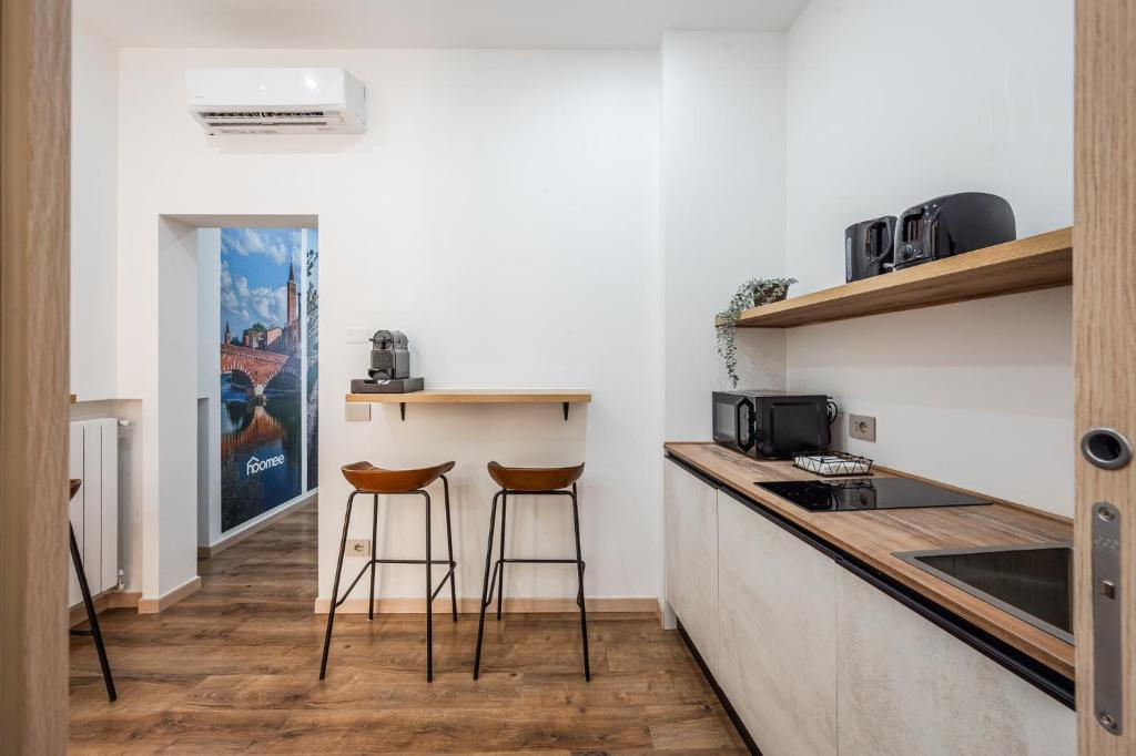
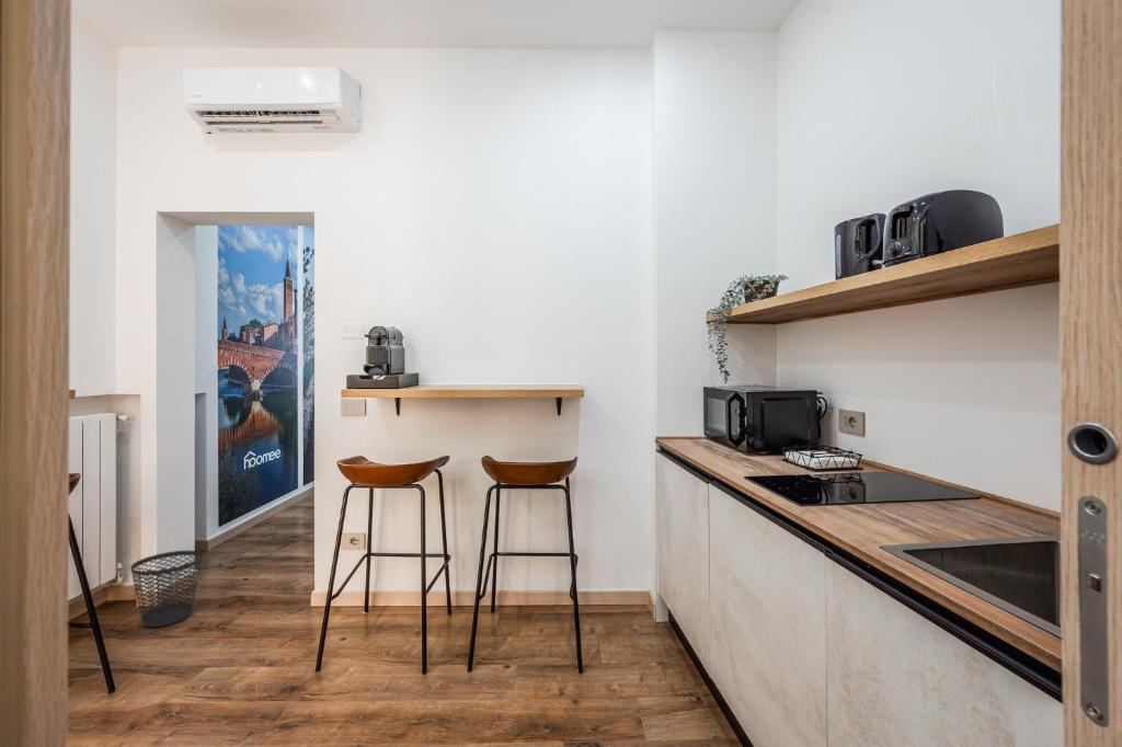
+ wastebasket [129,549,204,629]
